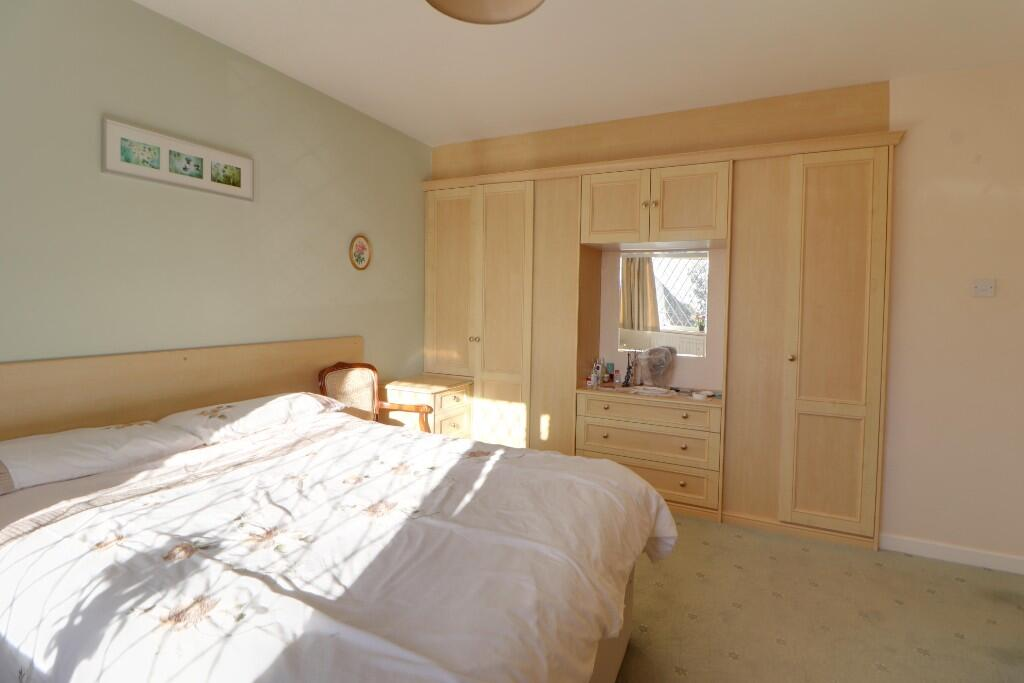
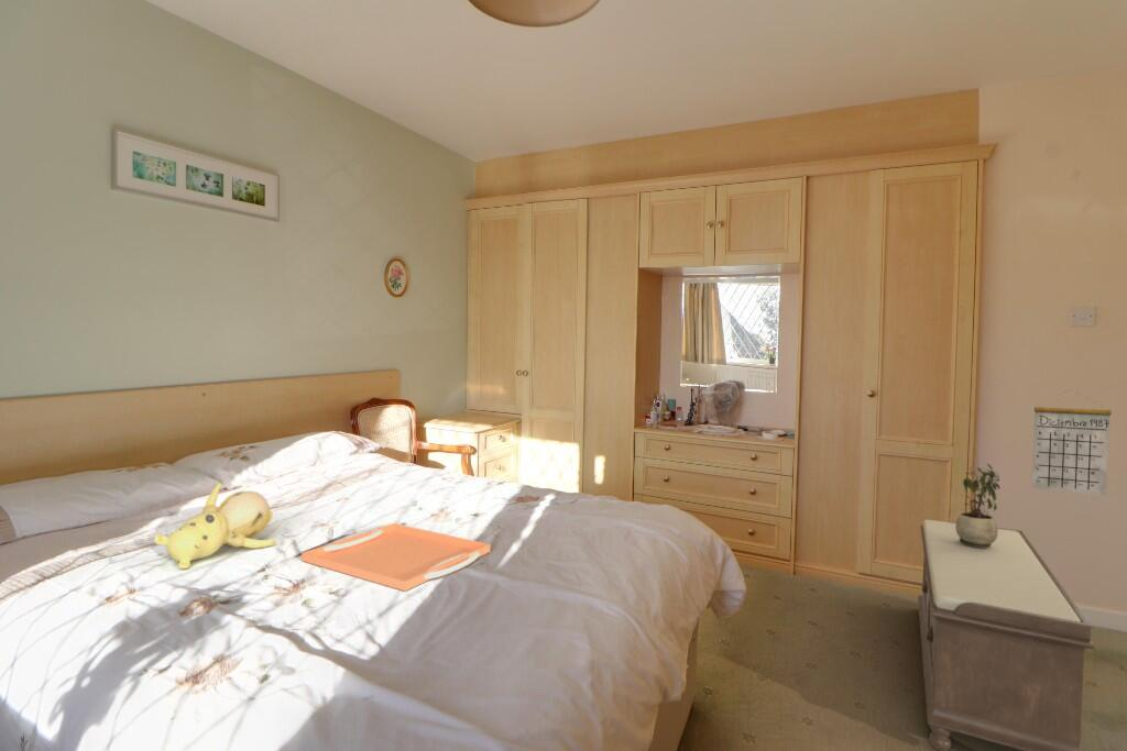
+ serving tray [300,522,491,593]
+ bench [917,519,1096,751]
+ teddy bear [153,482,276,570]
+ potted plant [955,462,1002,549]
+ calendar [1031,388,1113,496]
